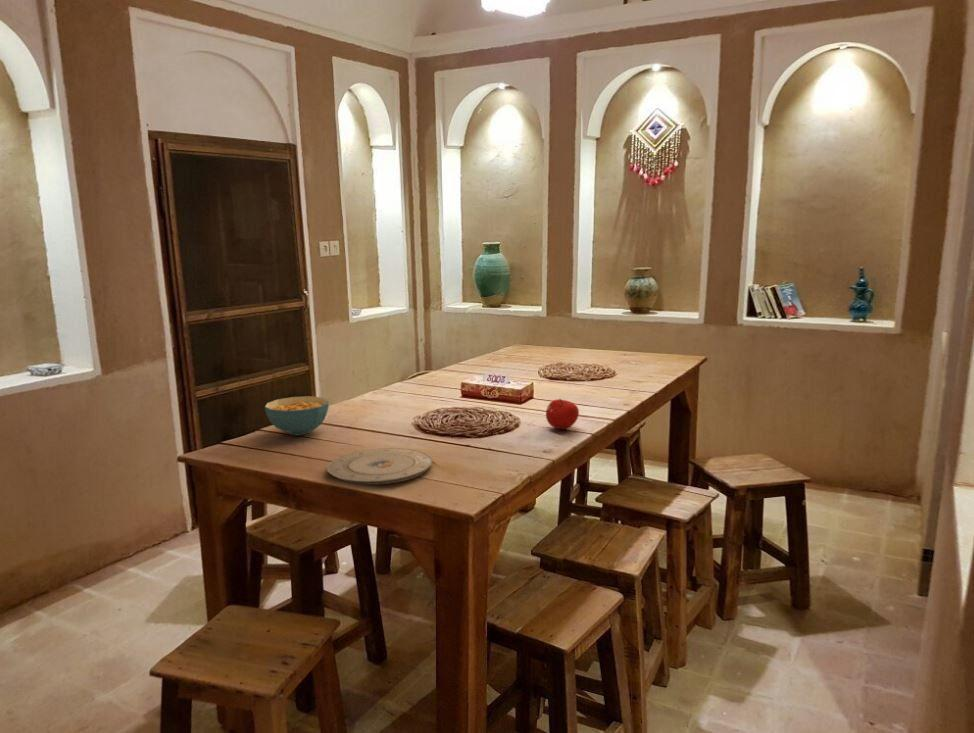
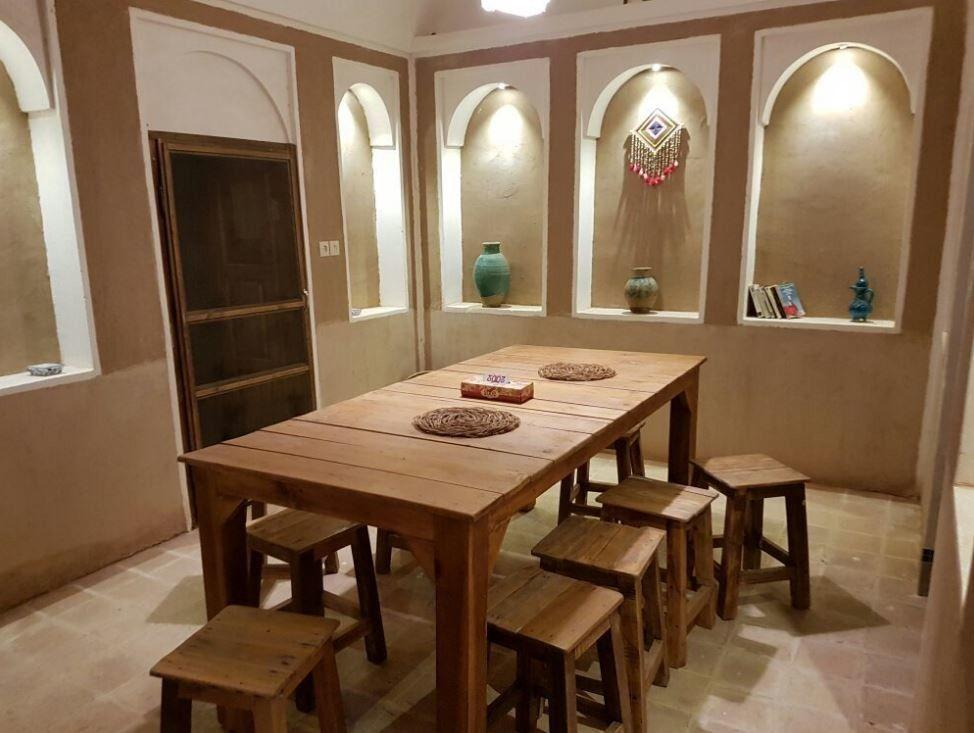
- fruit [545,398,580,430]
- cereal bowl [264,395,330,436]
- plate [326,447,433,486]
